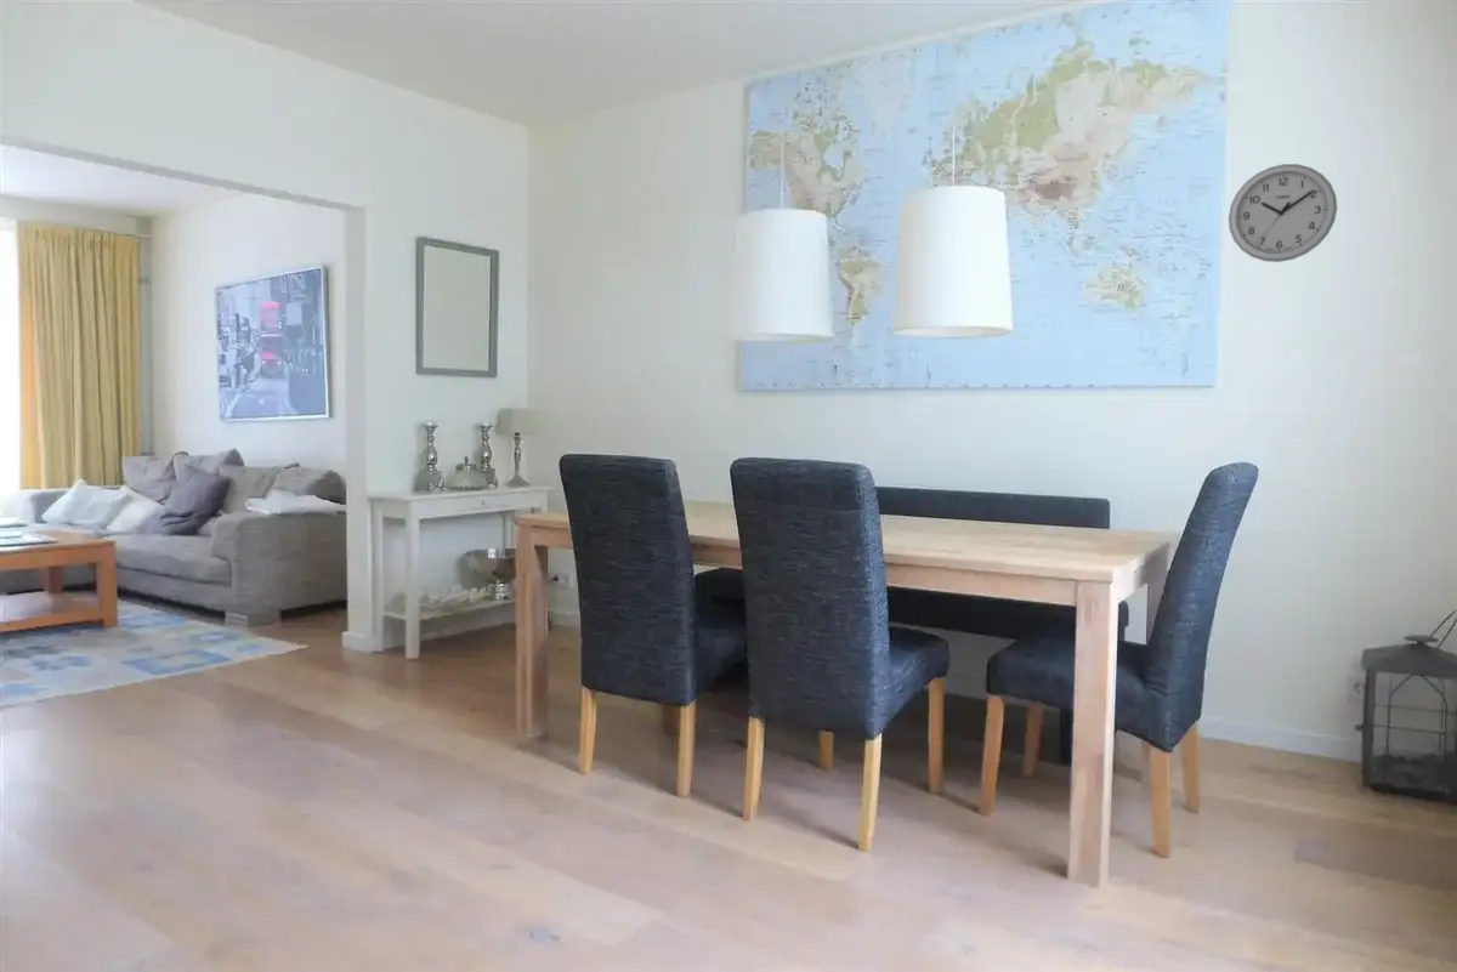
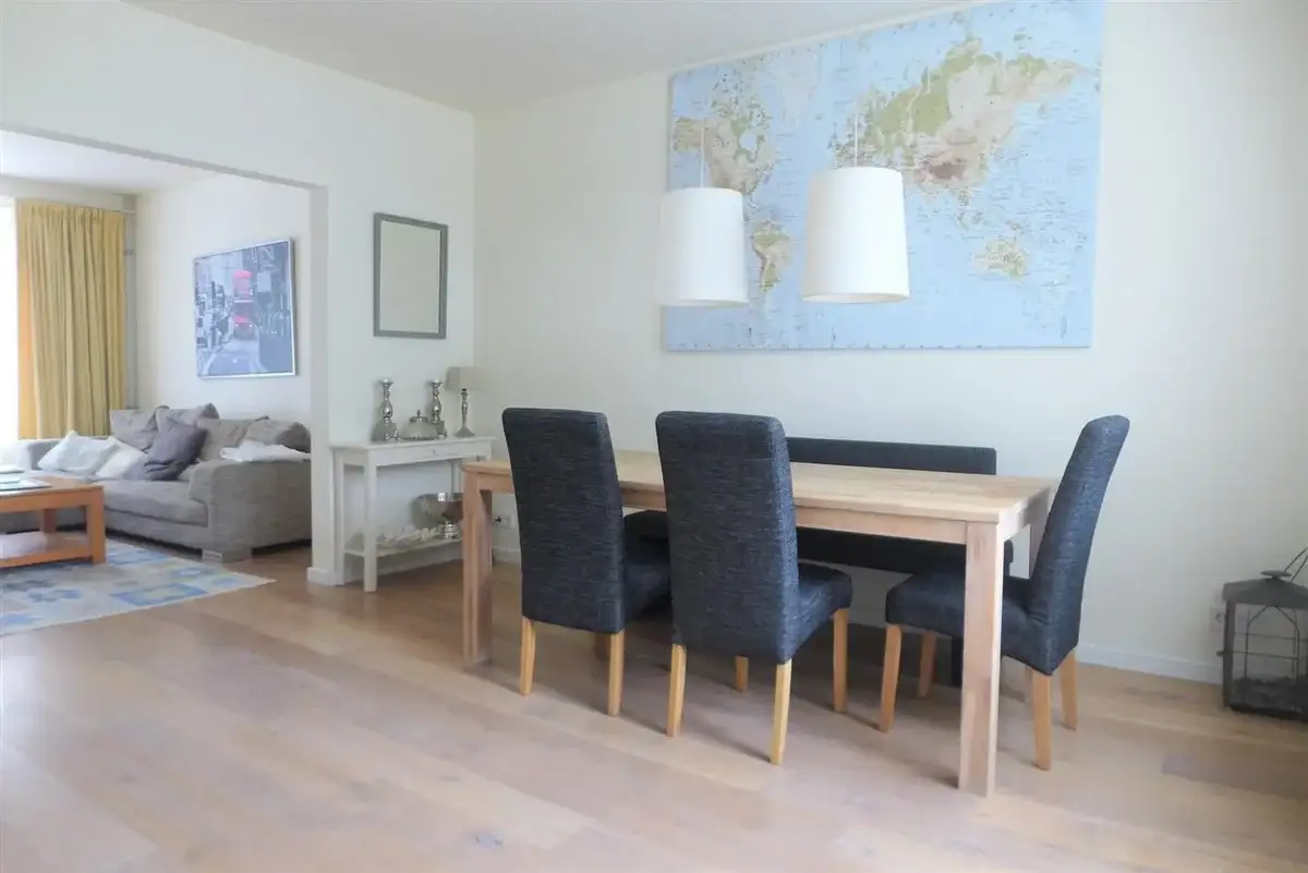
- wall clock [1228,163,1338,263]
